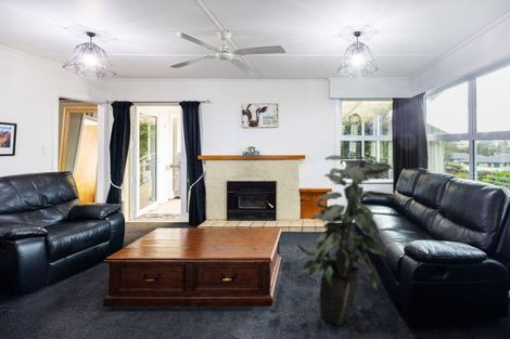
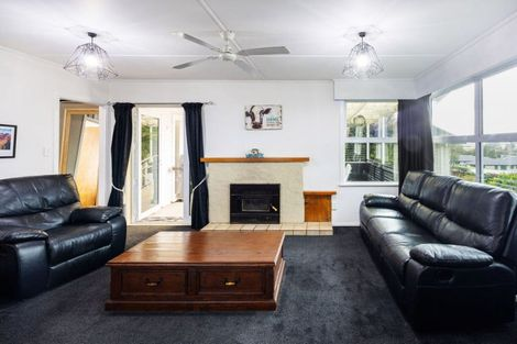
- indoor plant [296,154,395,327]
